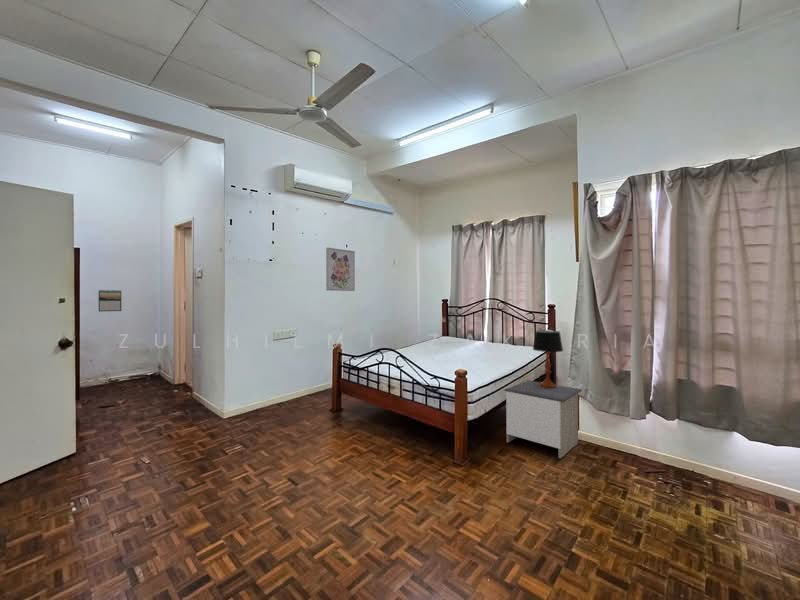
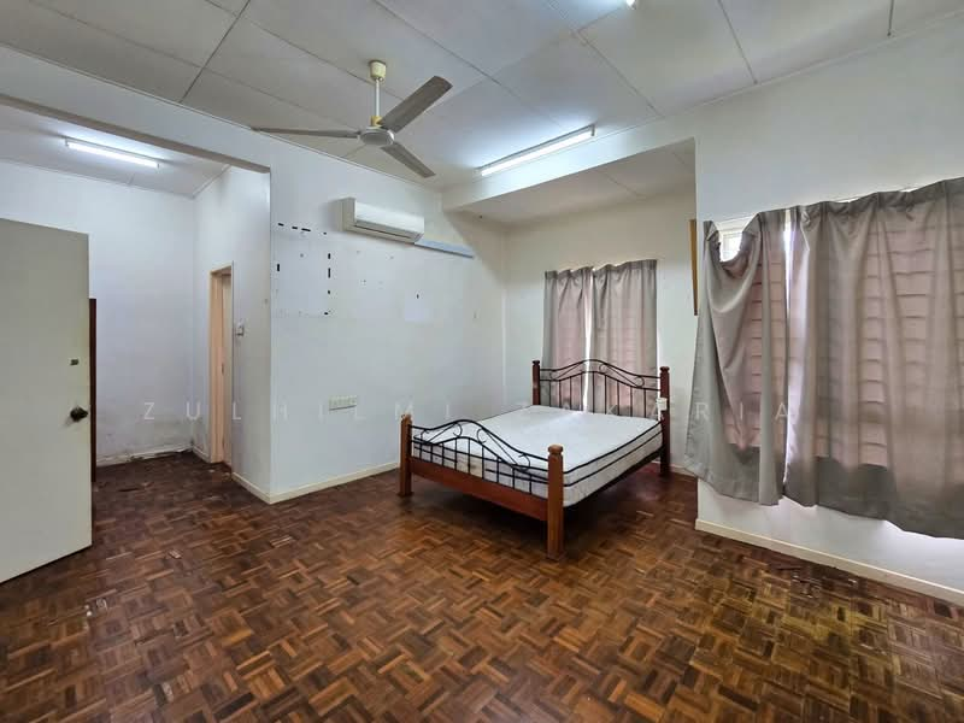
- wall art [325,247,356,292]
- calendar [98,289,122,313]
- table lamp [532,329,564,388]
- nightstand [503,379,583,459]
